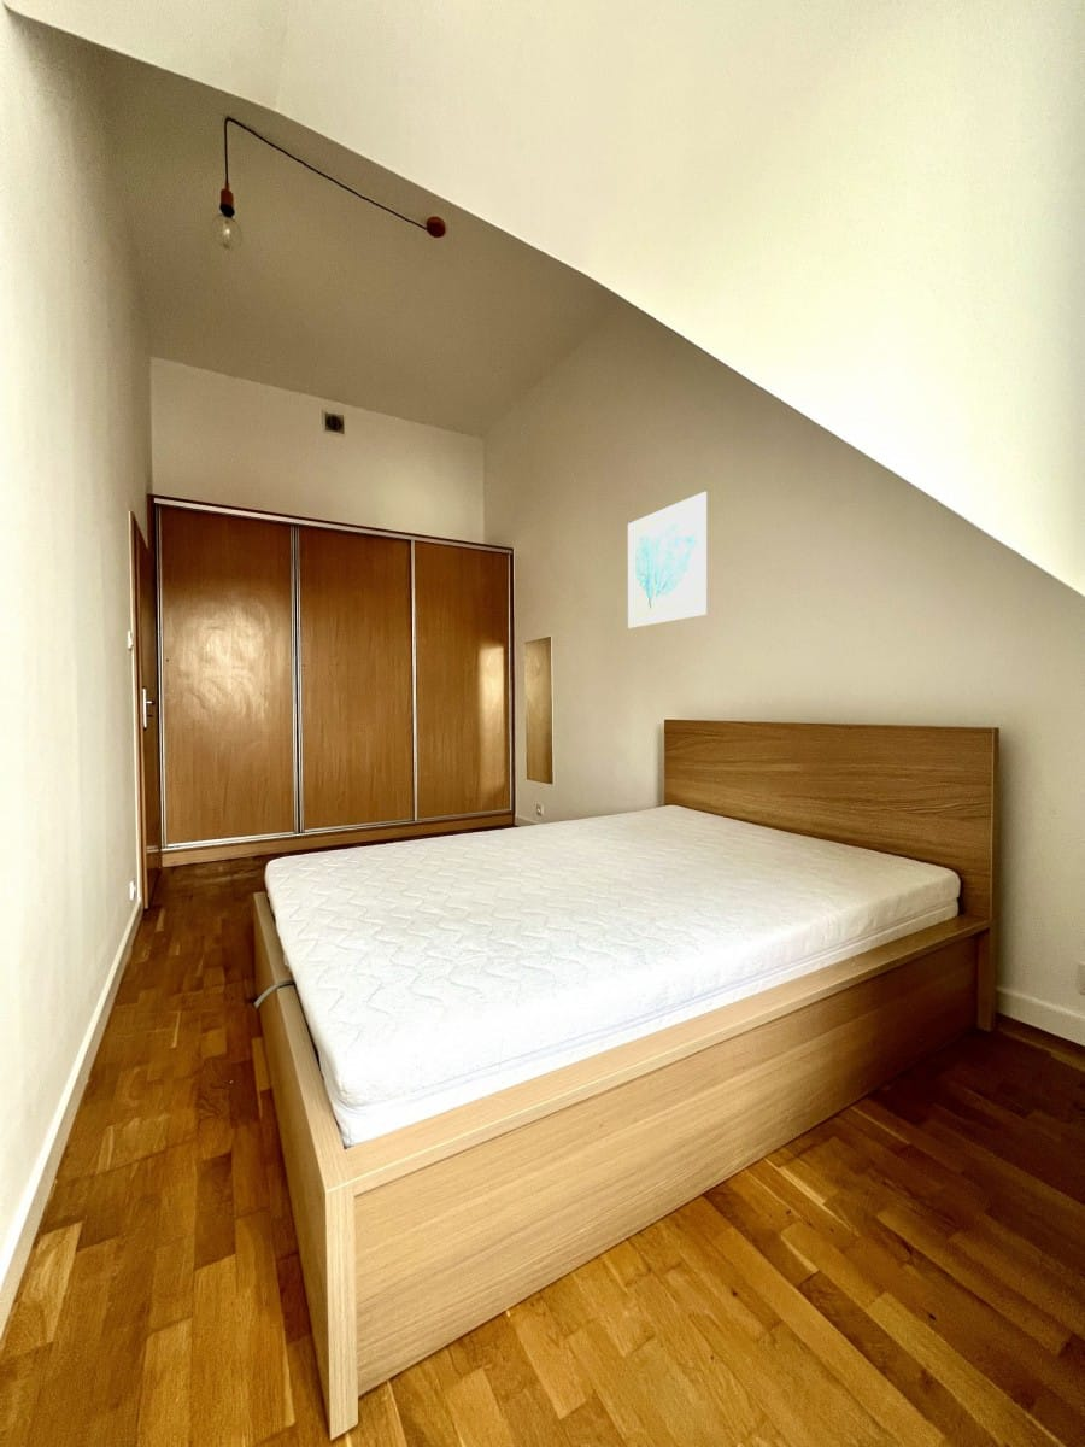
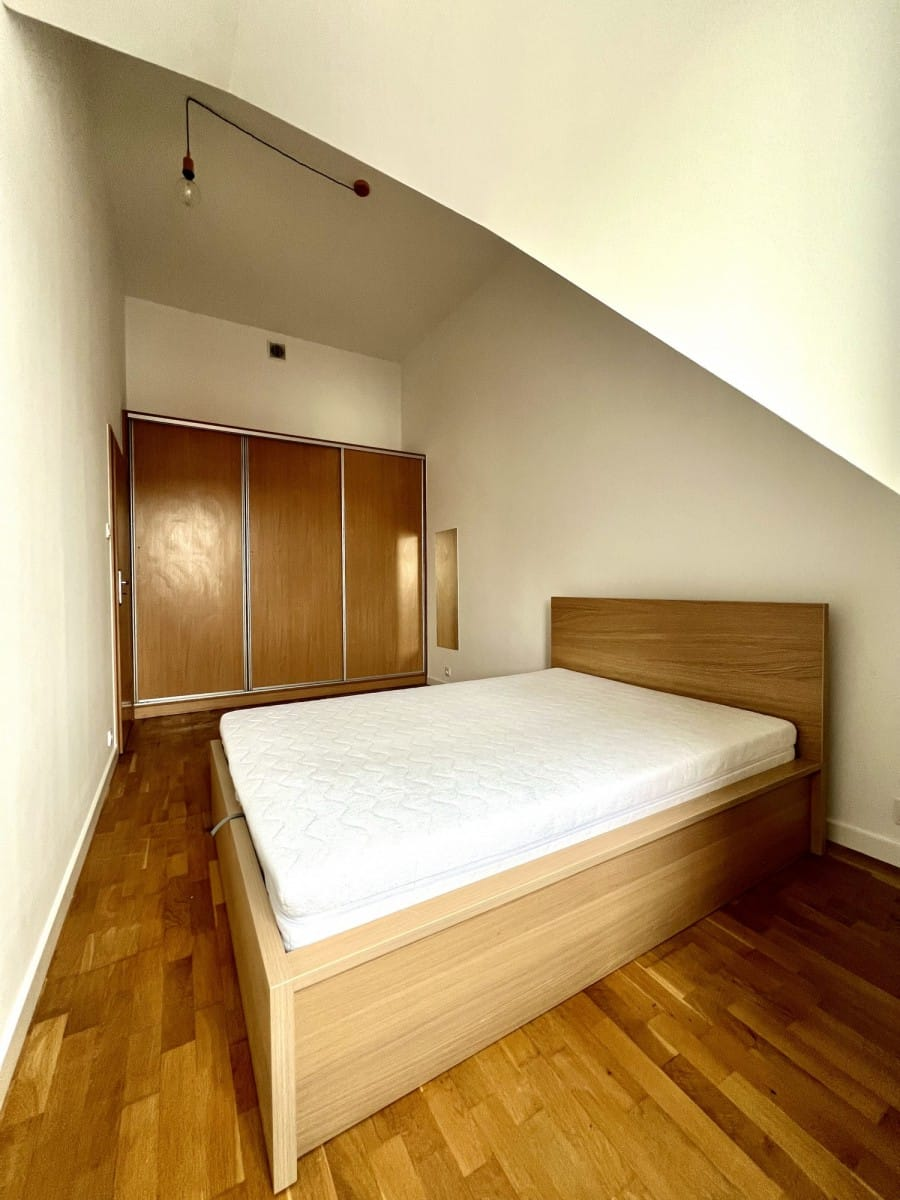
- wall art [627,491,708,629]
